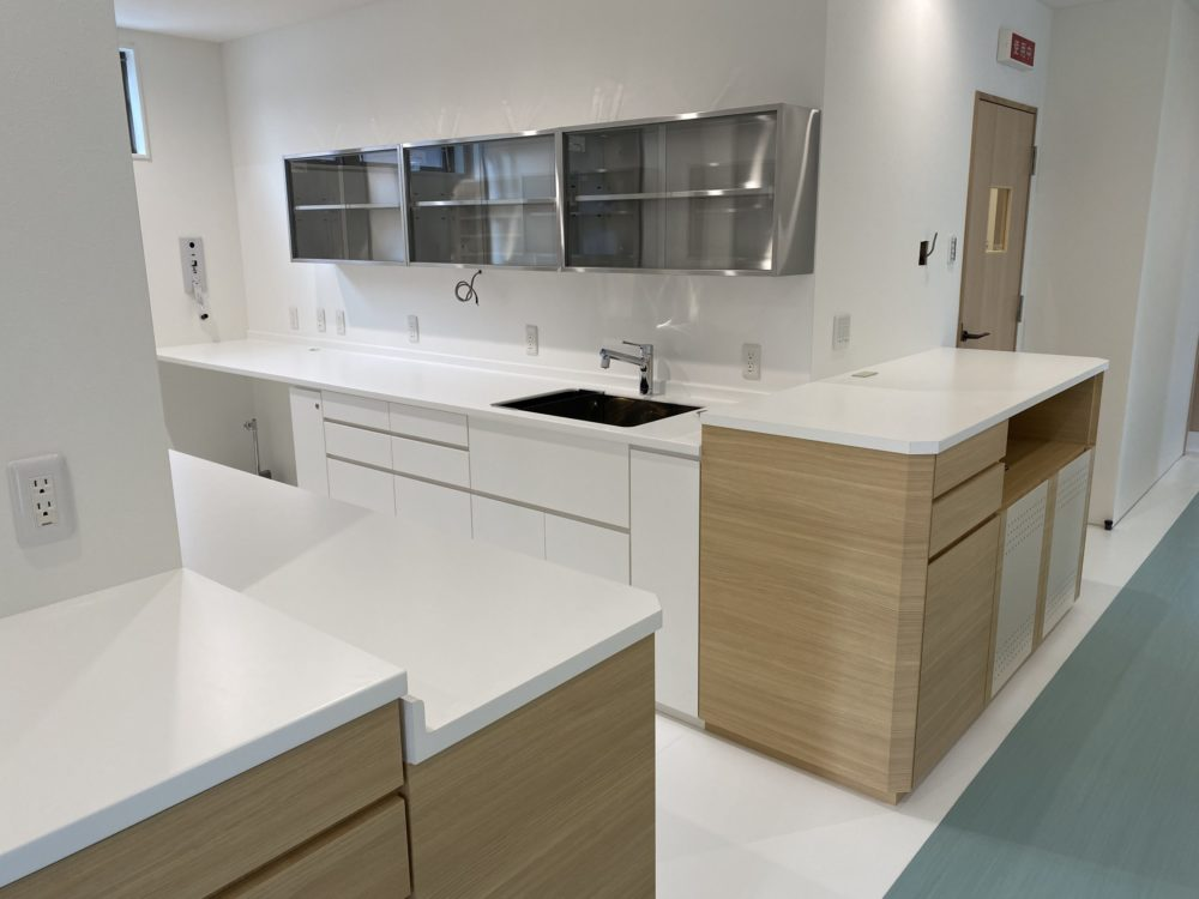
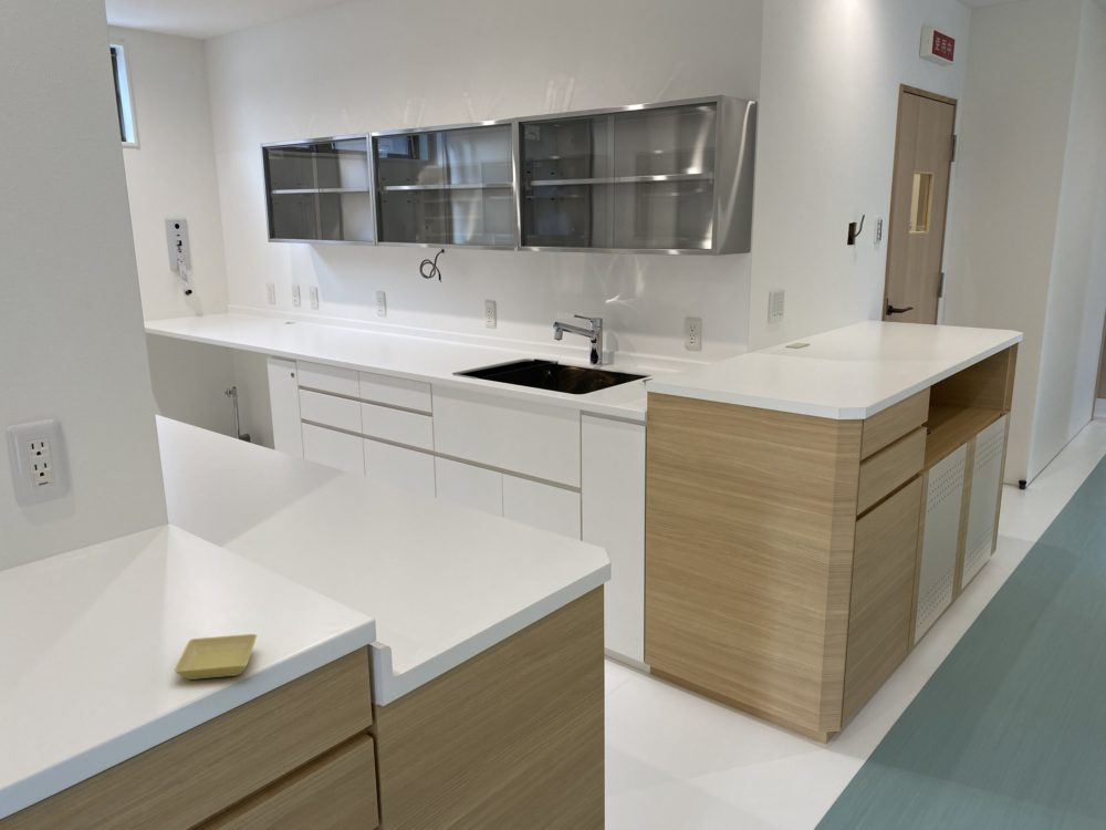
+ saucer [174,633,258,681]
